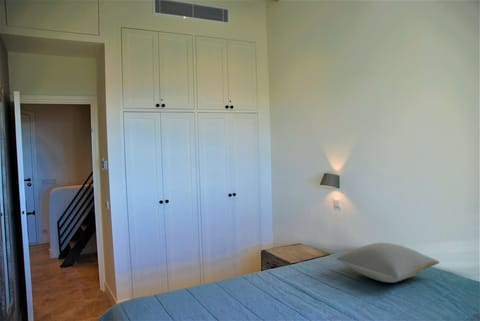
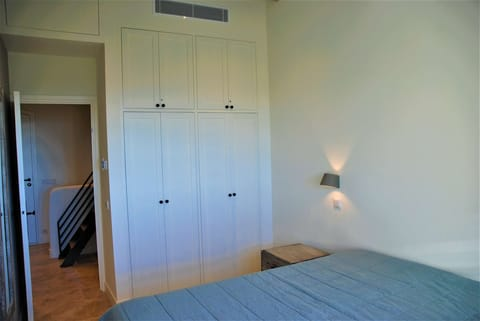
- pillow [336,242,440,283]
